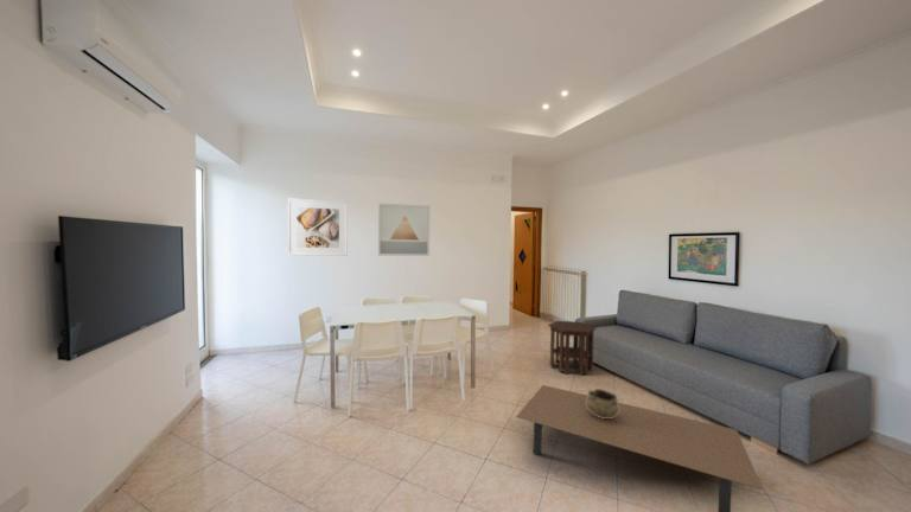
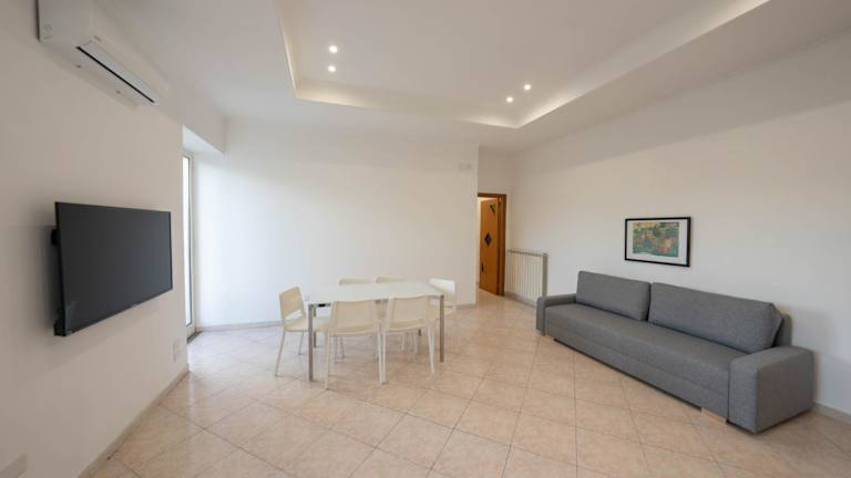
- coffee table [515,384,764,512]
- side table [547,320,598,376]
- decorative bowl [586,388,619,418]
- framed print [286,198,349,257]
- wall art [376,201,432,257]
